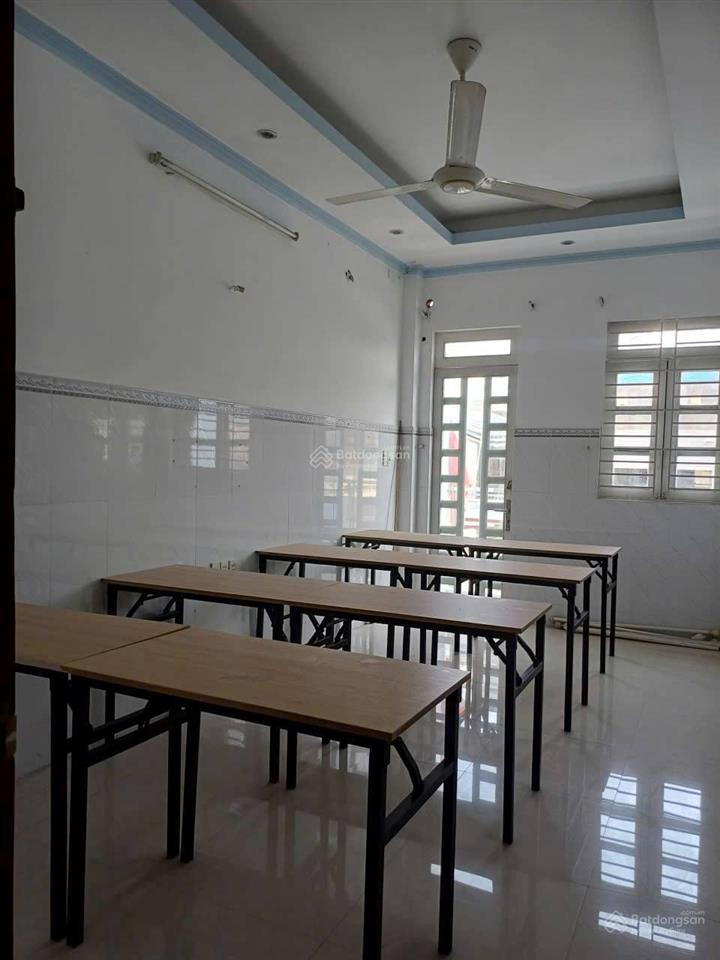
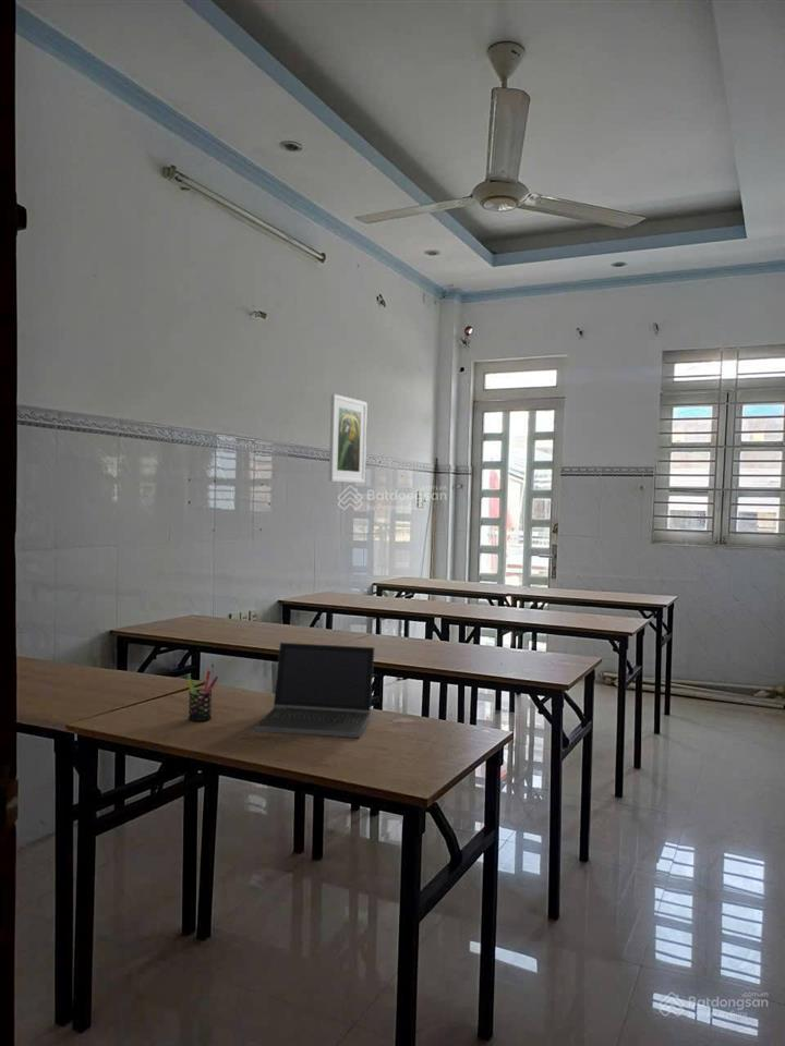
+ pen holder [186,669,219,722]
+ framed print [328,393,369,484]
+ laptop computer [254,642,375,739]
